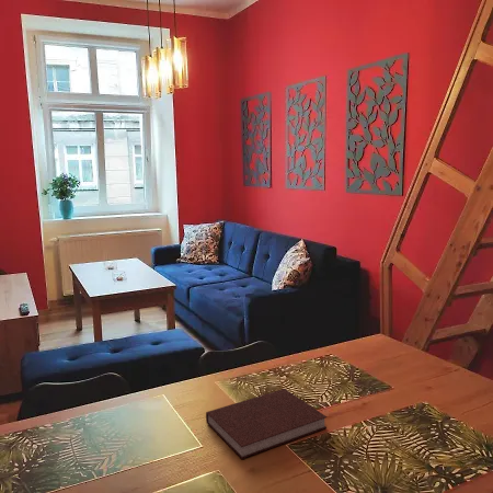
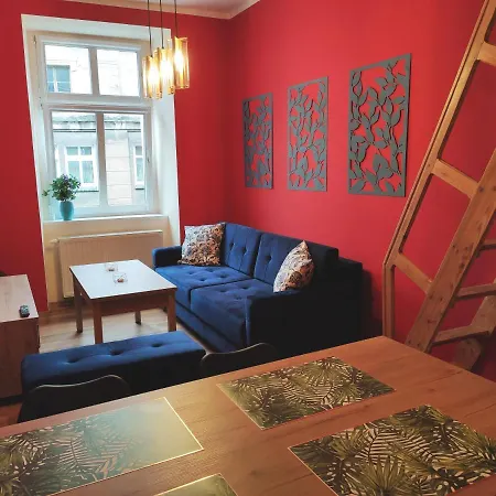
- notebook [205,388,328,460]
